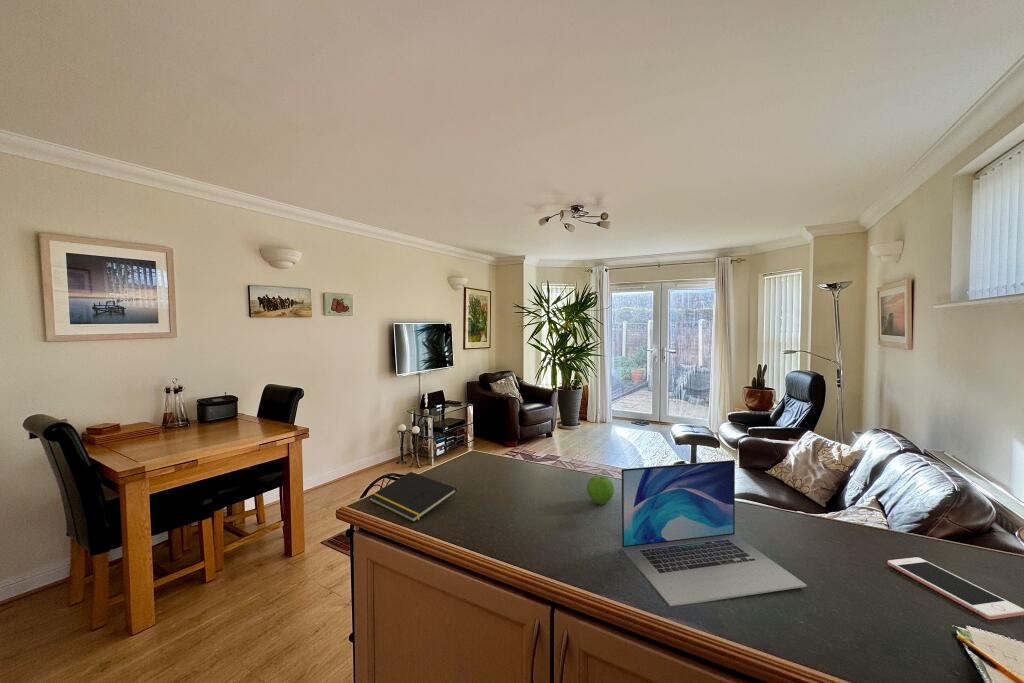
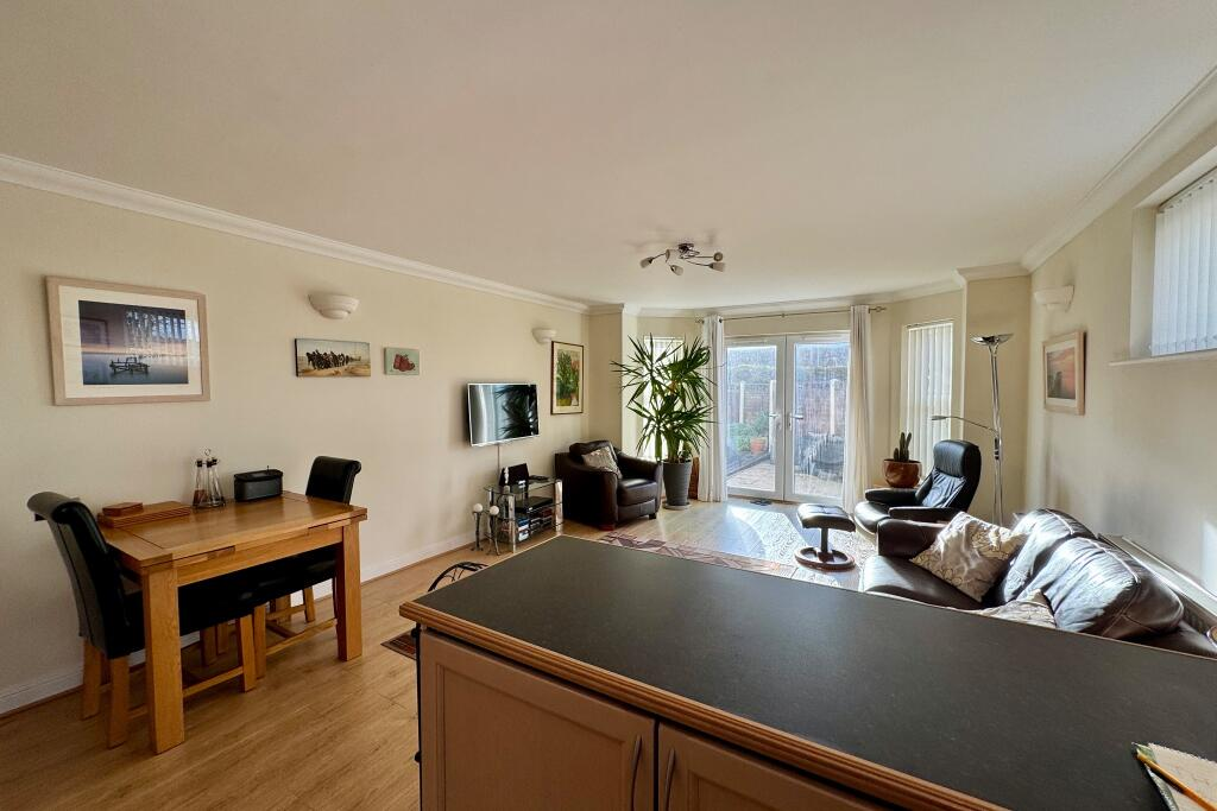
- fruit [586,474,615,505]
- notepad [368,471,458,523]
- cell phone [887,556,1024,620]
- laptop [620,459,808,607]
